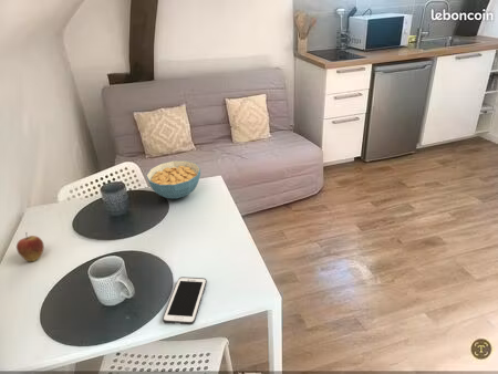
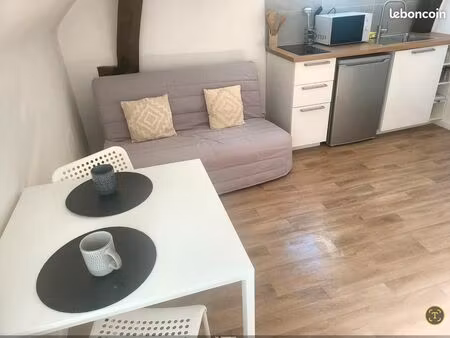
- fruit [15,231,45,262]
- cereal bowl [145,159,201,199]
- cell phone [162,276,208,325]
